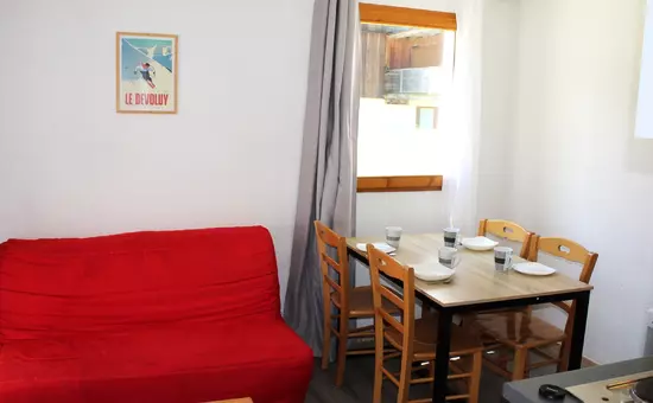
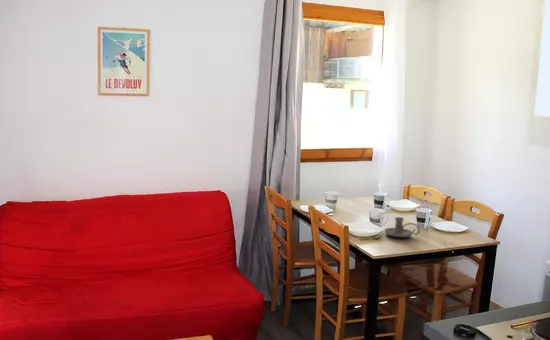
+ candle holder [383,216,421,238]
